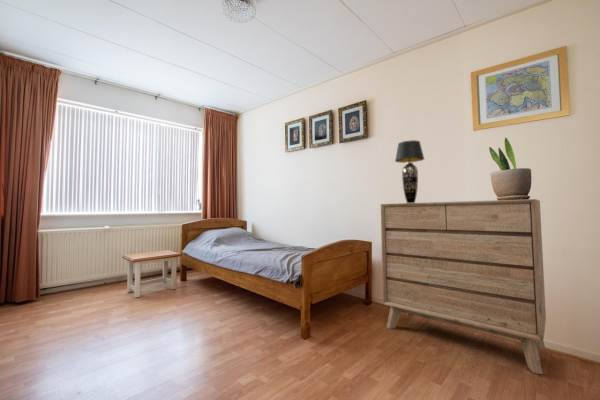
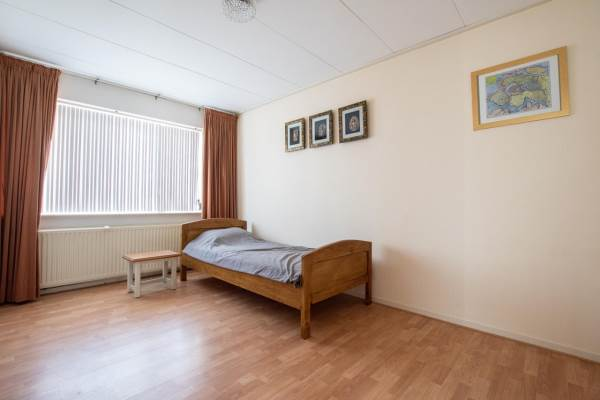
- dresser [380,198,547,375]
- table lamp [394,139,425,203]
- potted plant [488,137,532,200]
